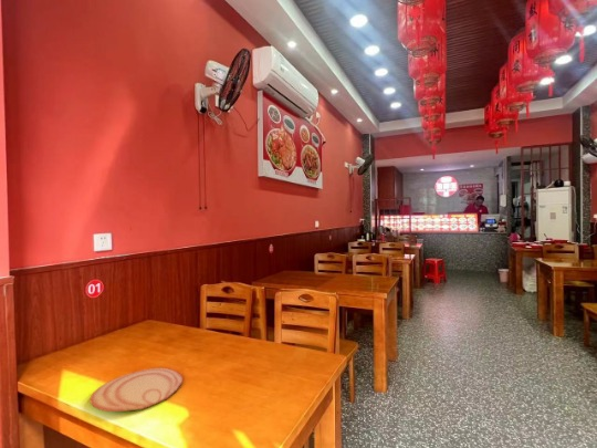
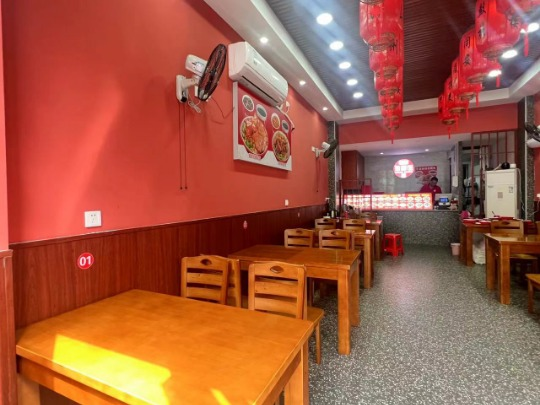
- plate [90,367,184,413]
